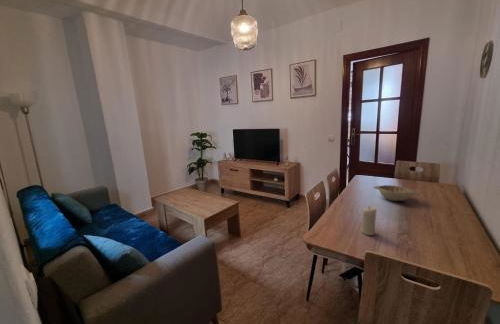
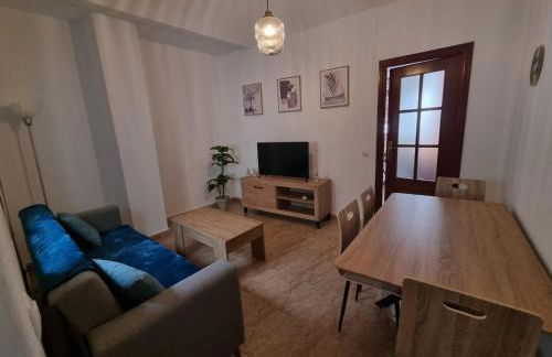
- decorative bowl [372,184,420,202]
- candle [359,205,378,236]
